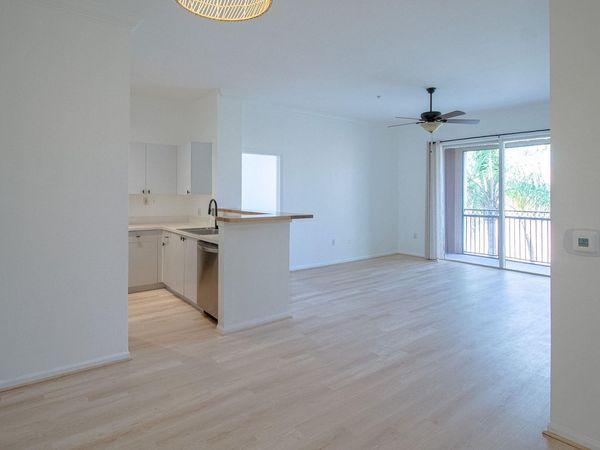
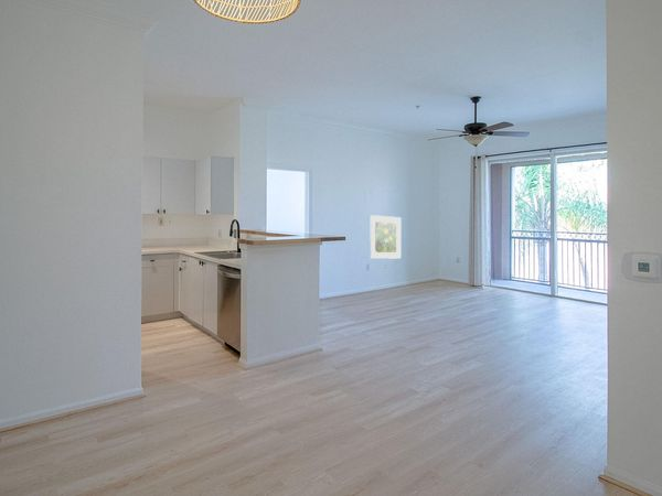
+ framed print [369,214,402,260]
